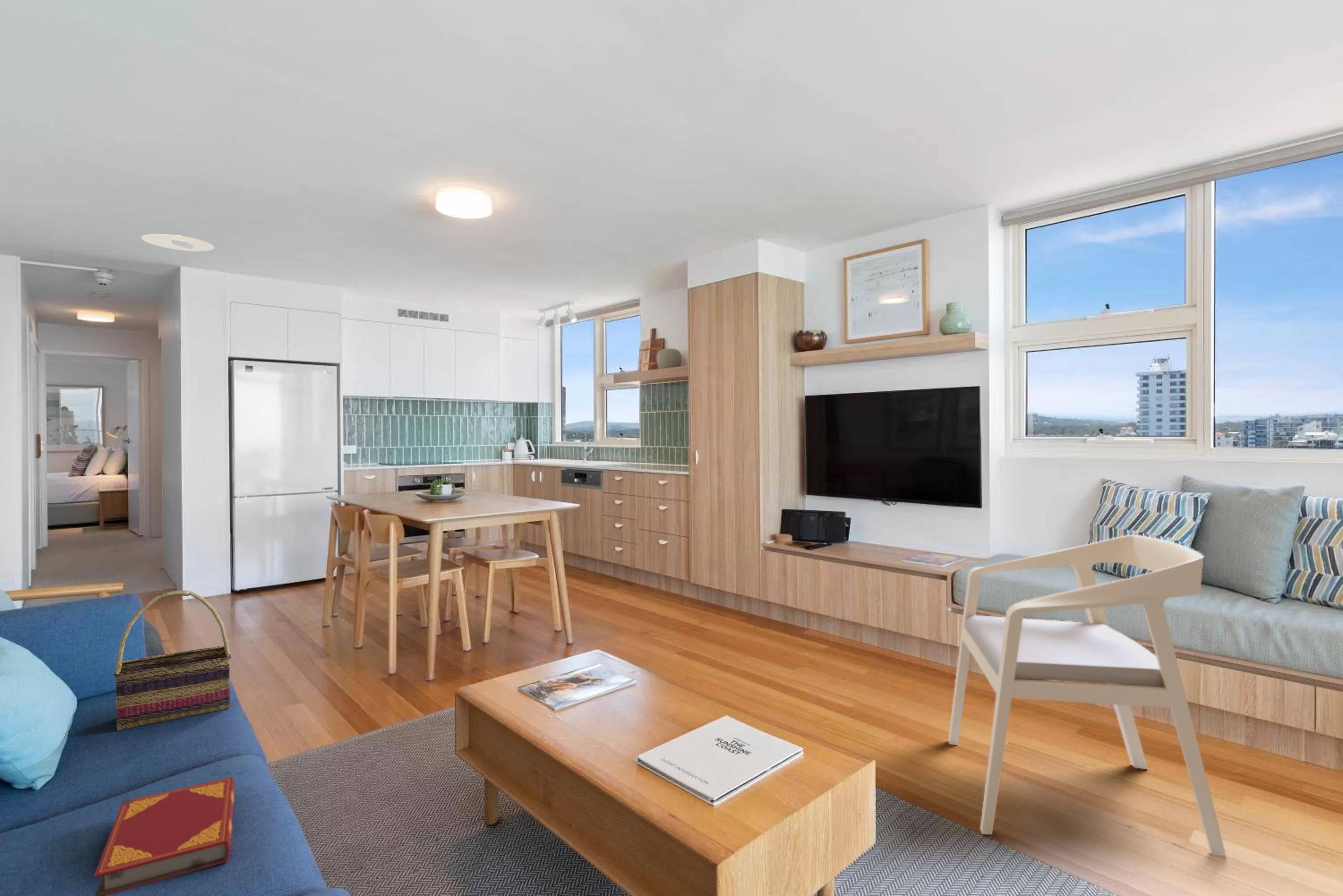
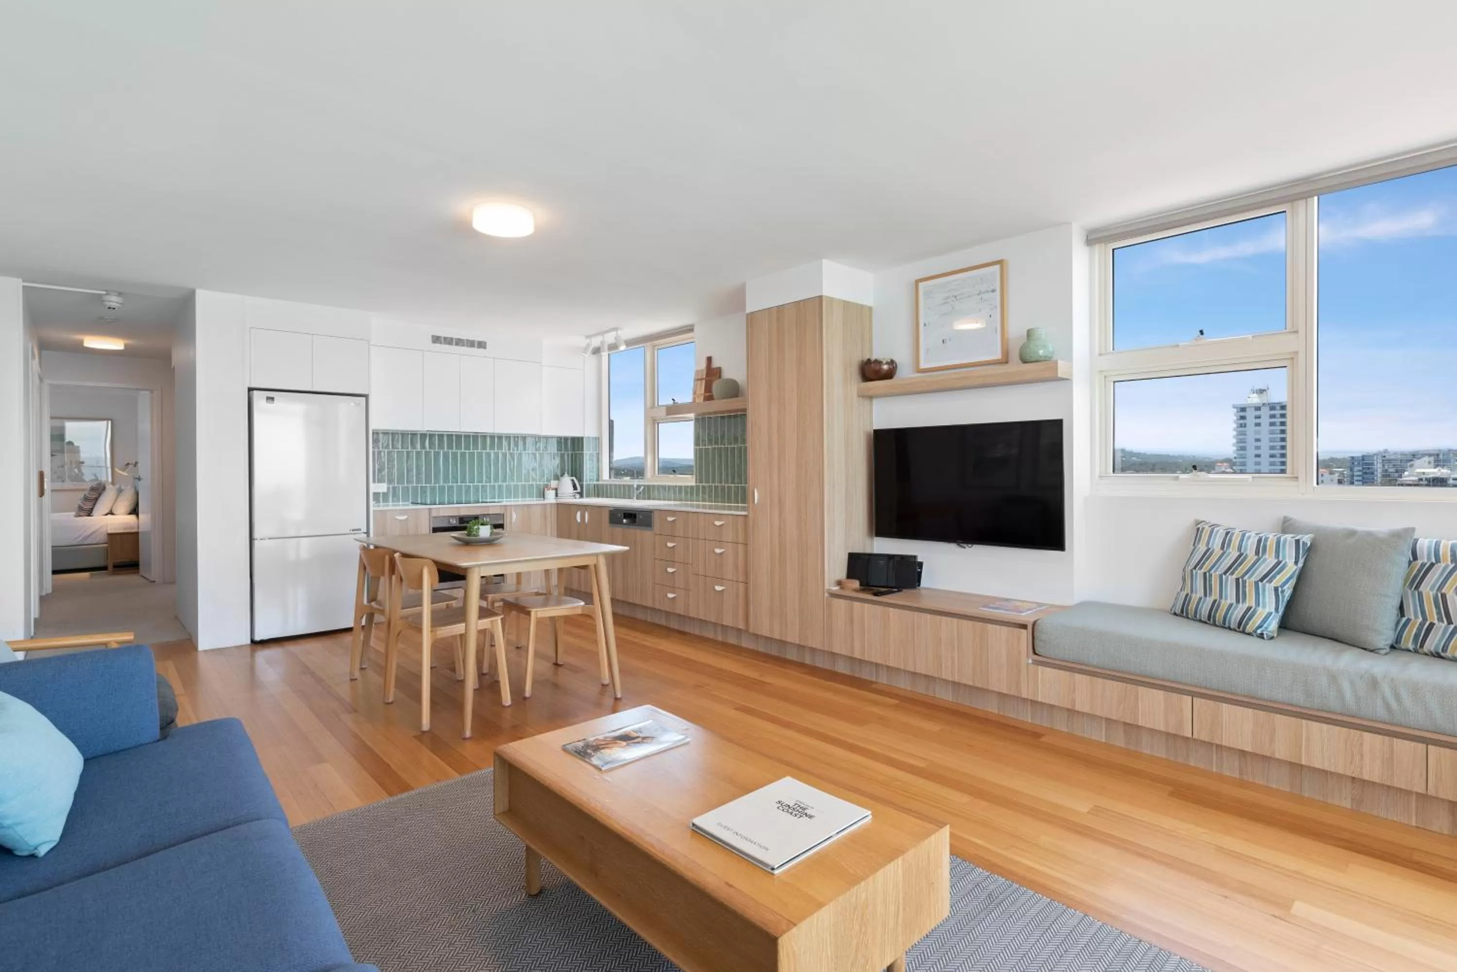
- recessed light [141,233,215,252]
- woven basket [113,590,231,731]
- hardback book [94,777,235,896]
- armchair [948,534,1227,856]
